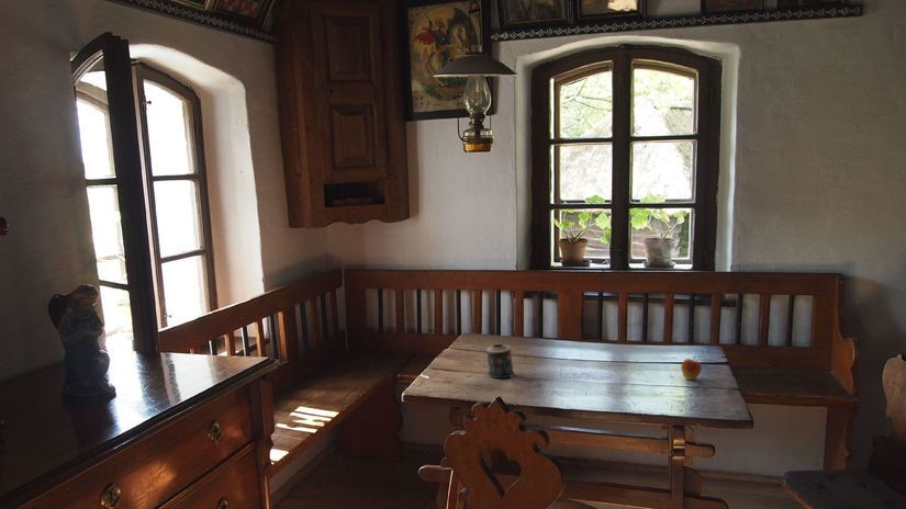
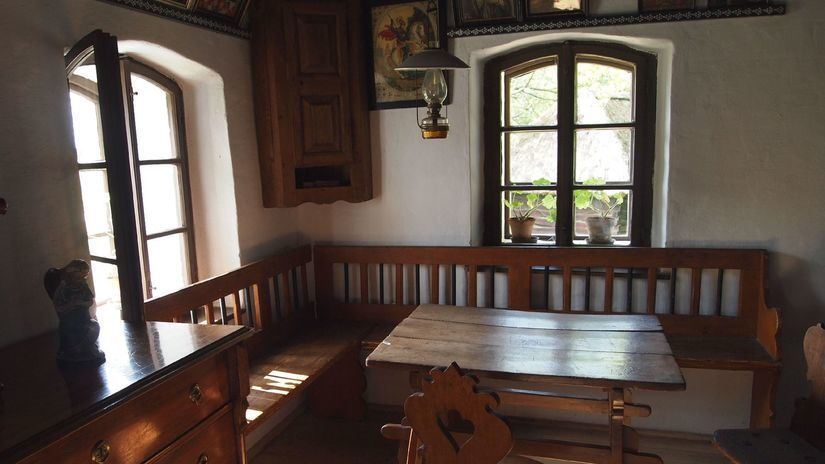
- candle [485,342,517,380]
- fruit [680,355,703,381]
